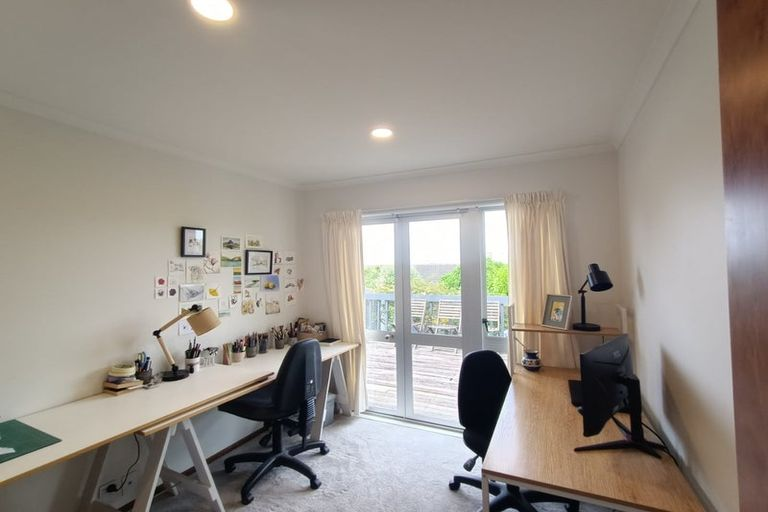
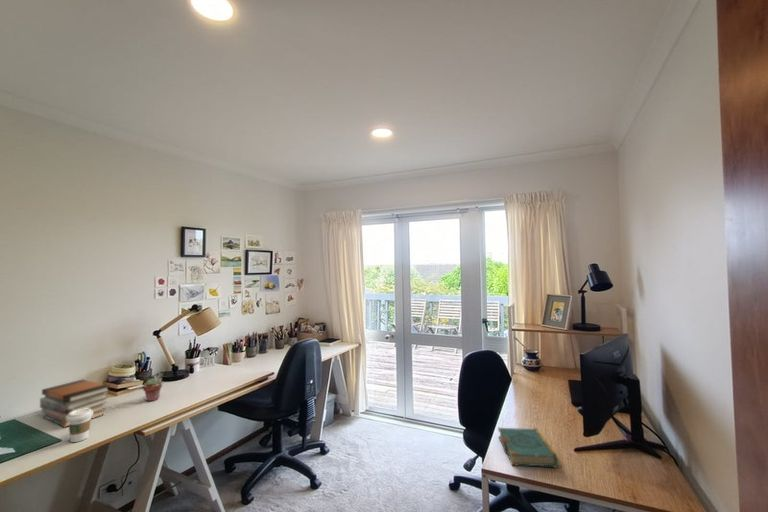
+ book stack [39,379,111,428]
+ potted succulent [142,377,163,402]
+ book [497,427,559,469]
+ coffee cup [66,408,93,443]
